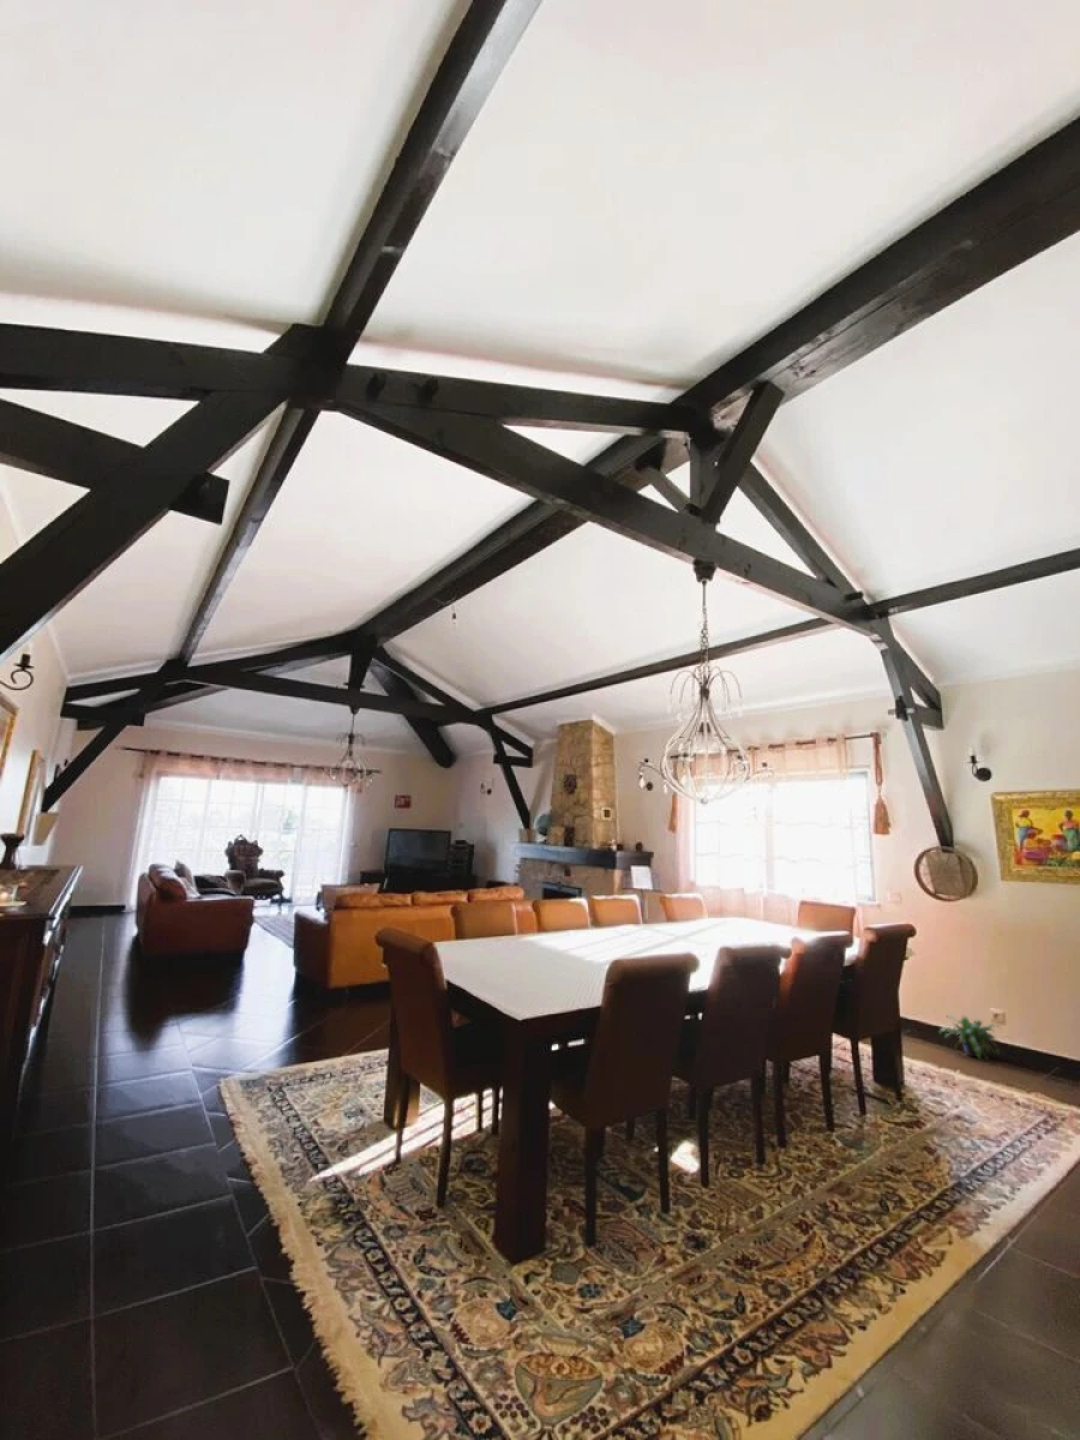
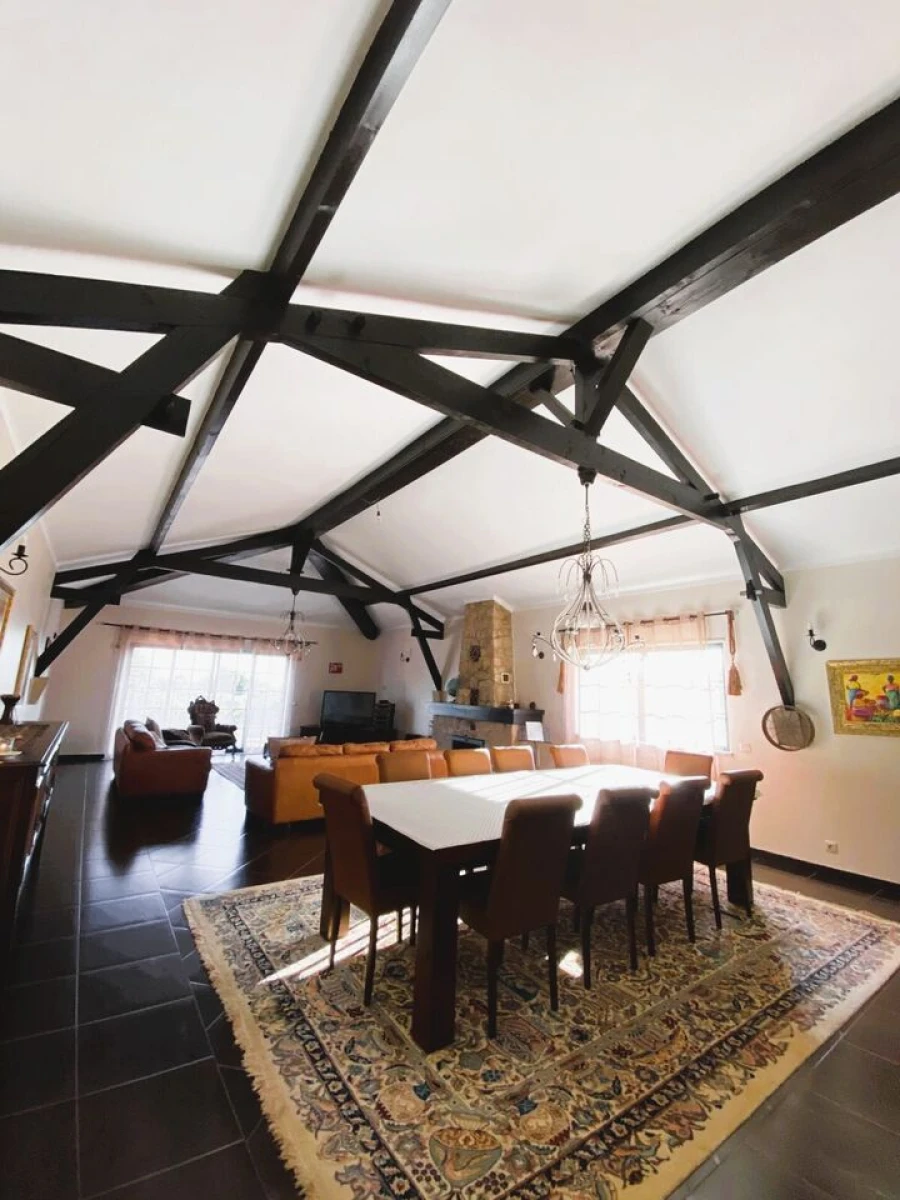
- potted plant [937,1014,1002,1062]
